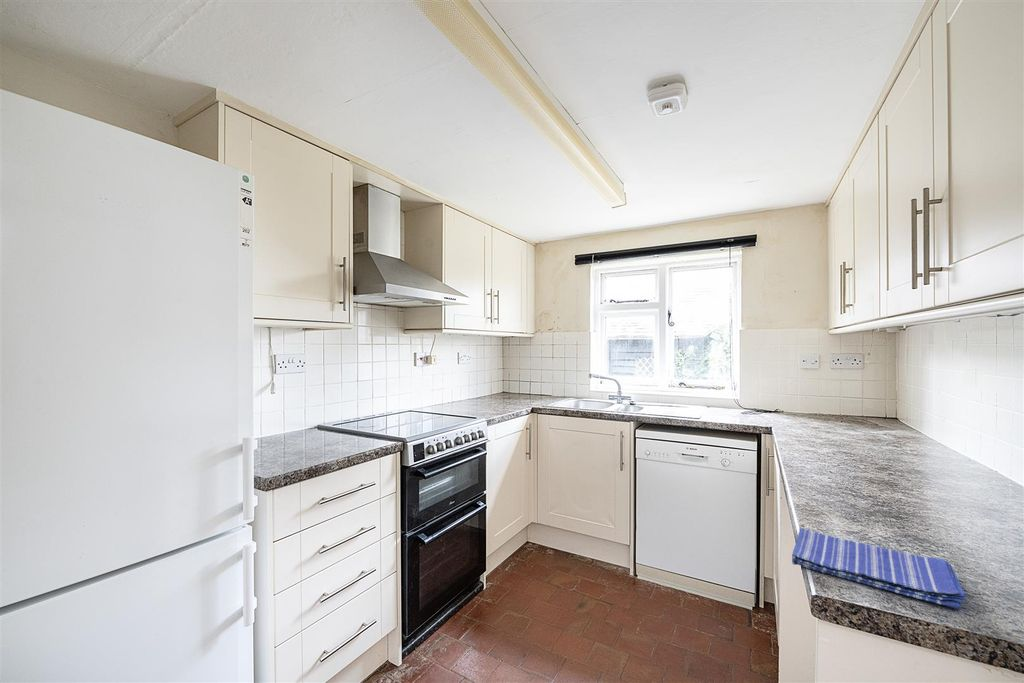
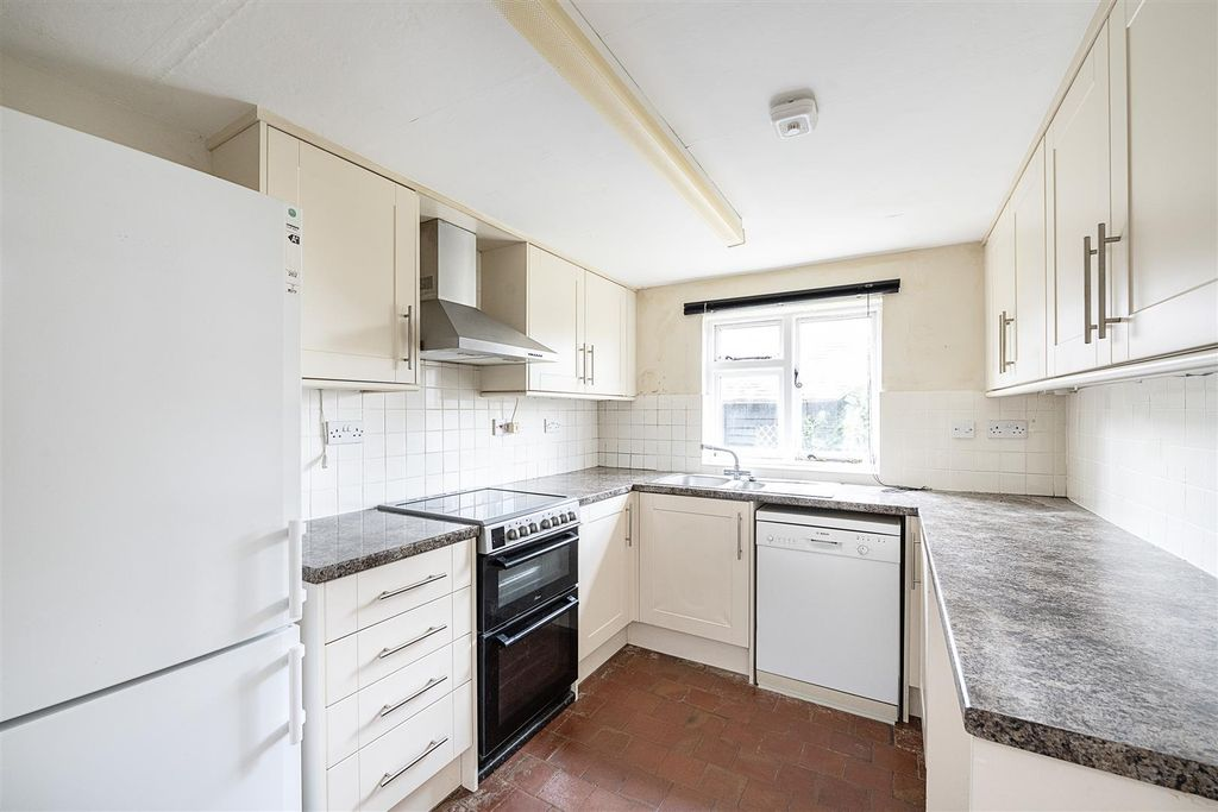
- dish towel [791,527,968,611]
